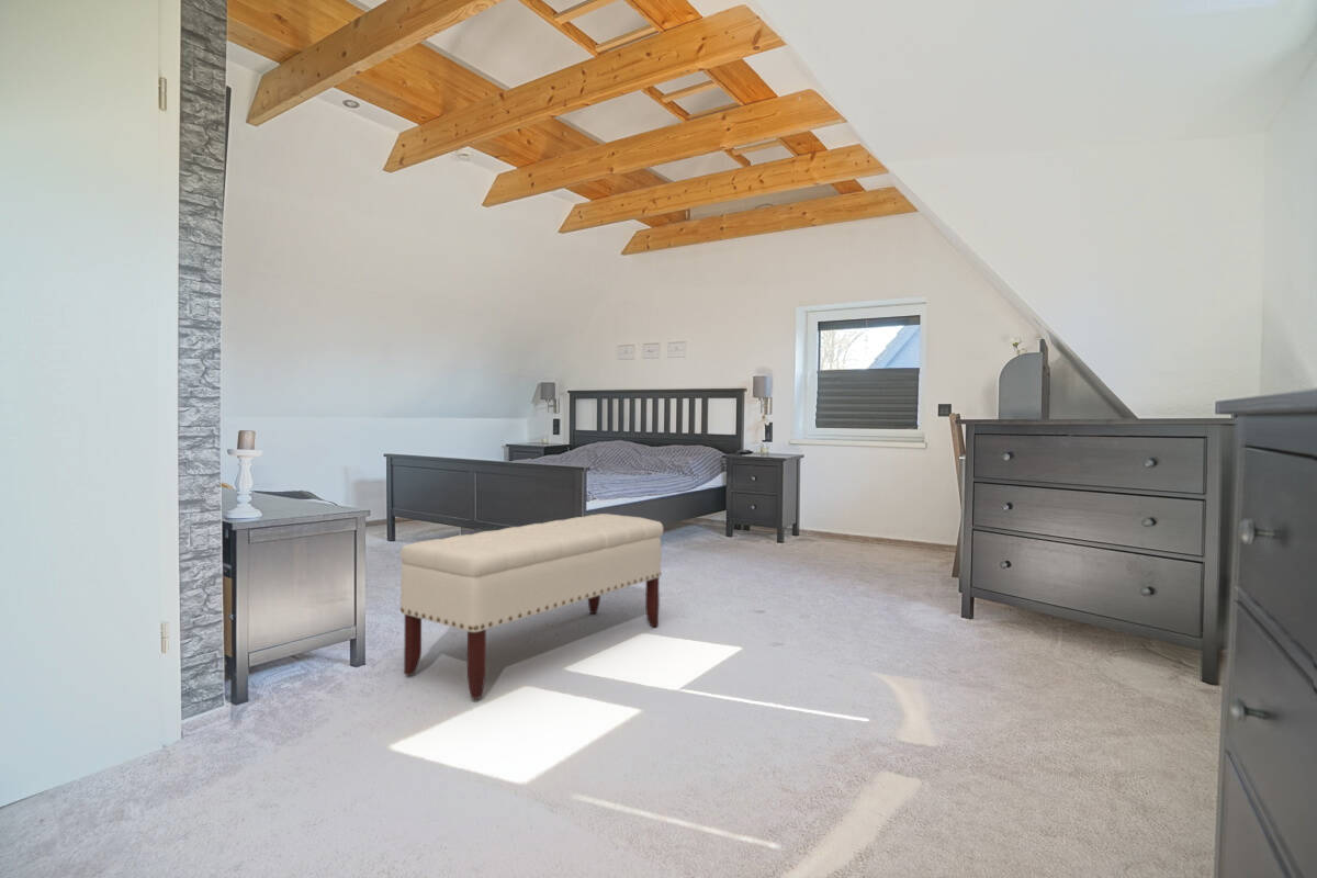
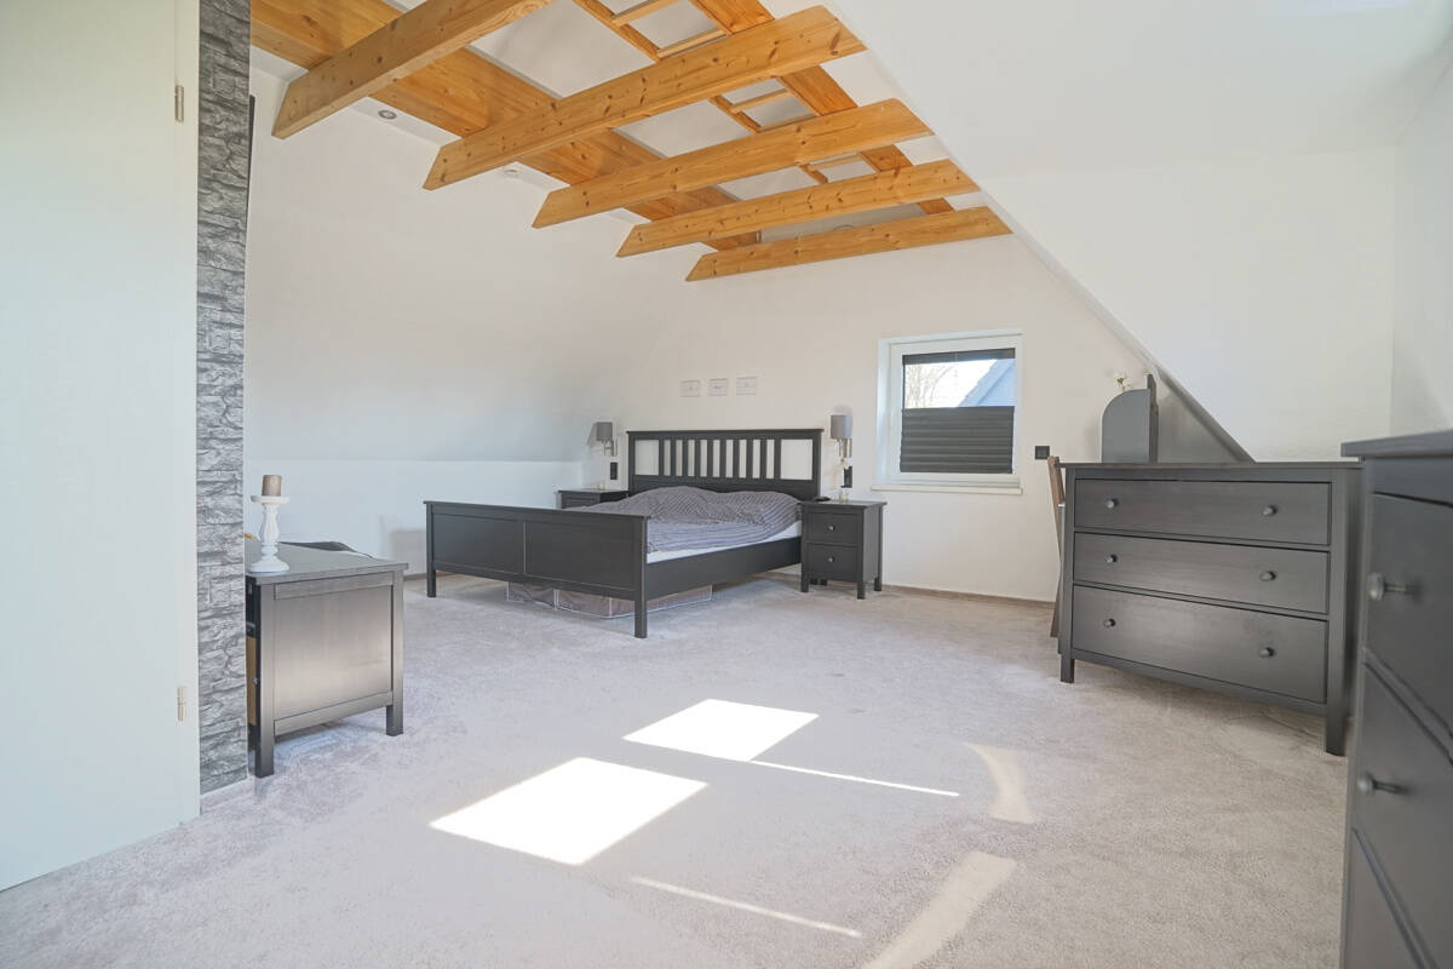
- bench [399,513,665,700]
